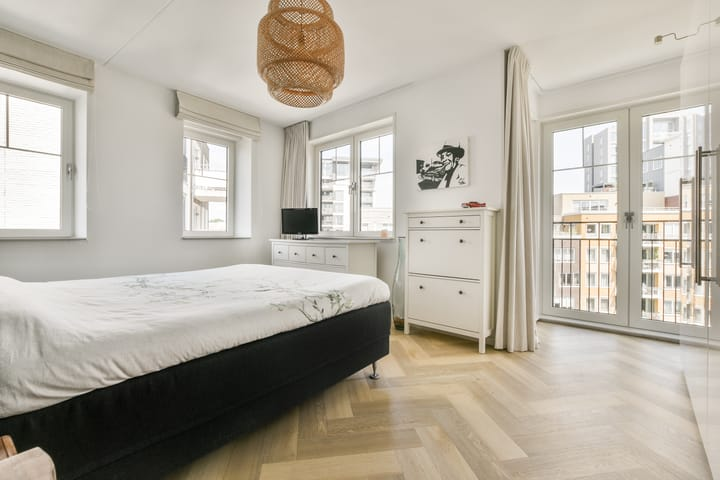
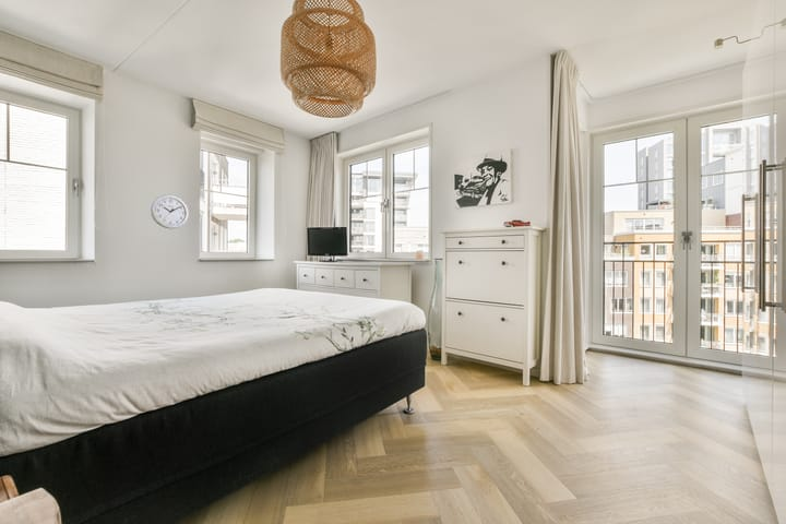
+ wall clock [150,193,190,229]
